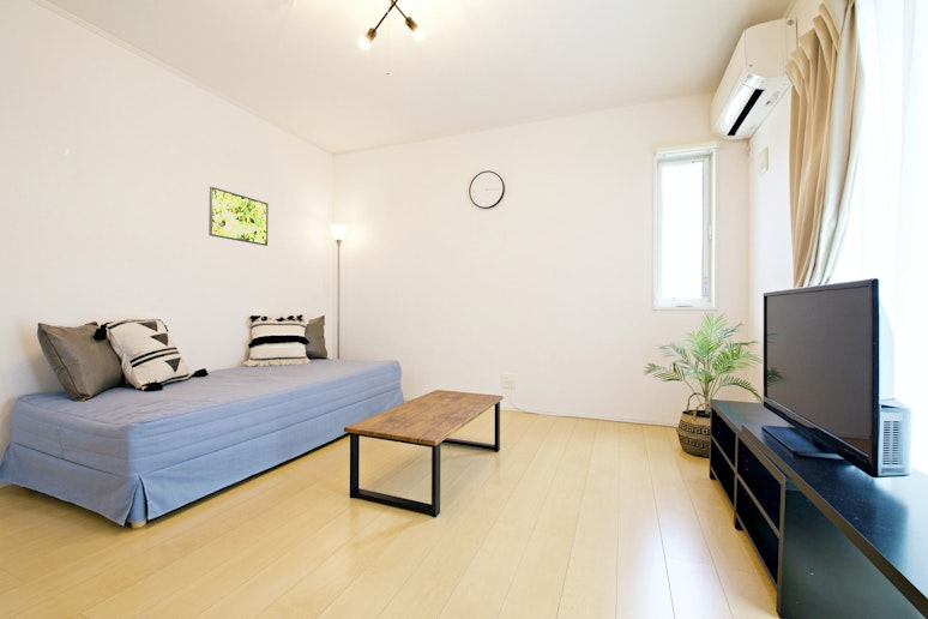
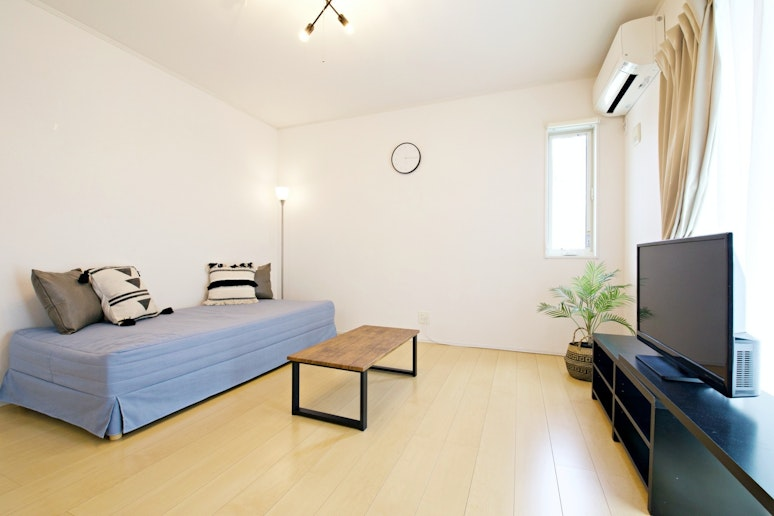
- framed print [207,186,270,247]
